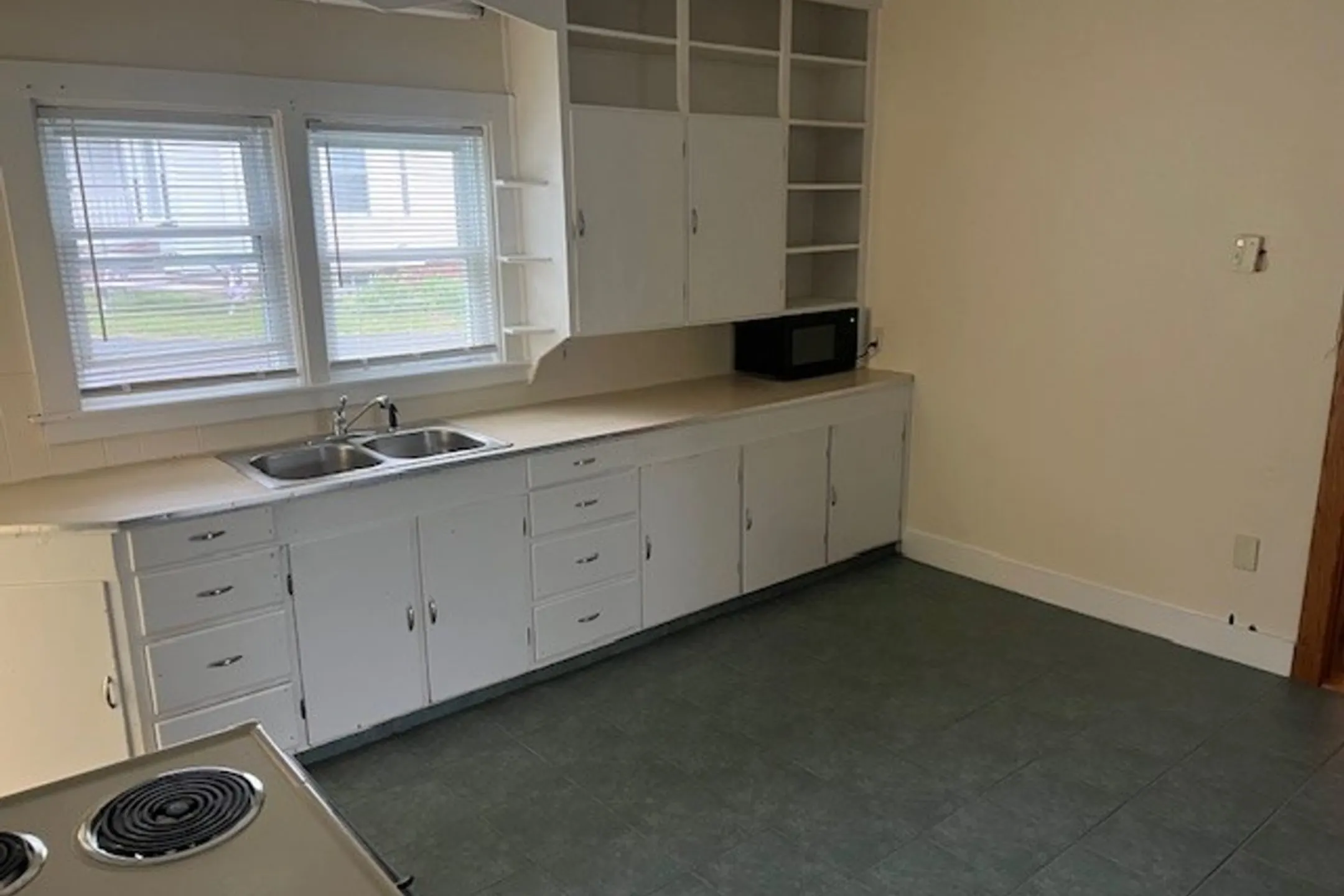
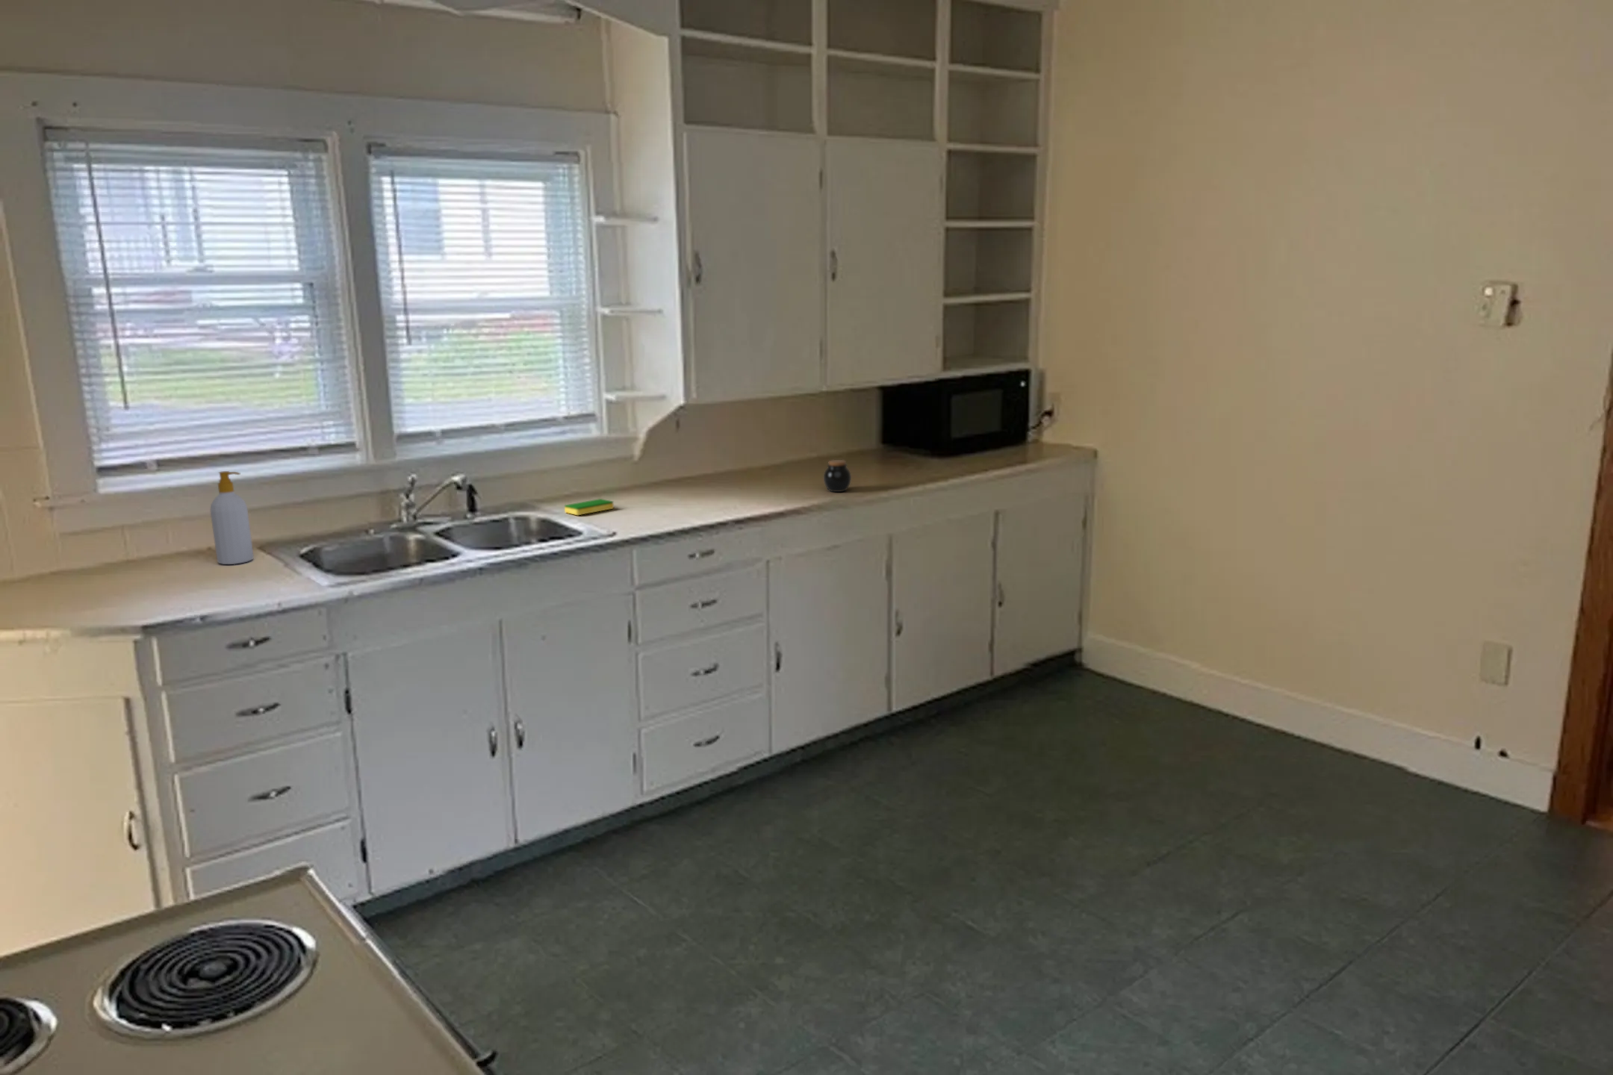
+ soap bottle [209,470,254,565]
+ jar [823,460,852,493]
+ dish sponge [564,498,614,516]
